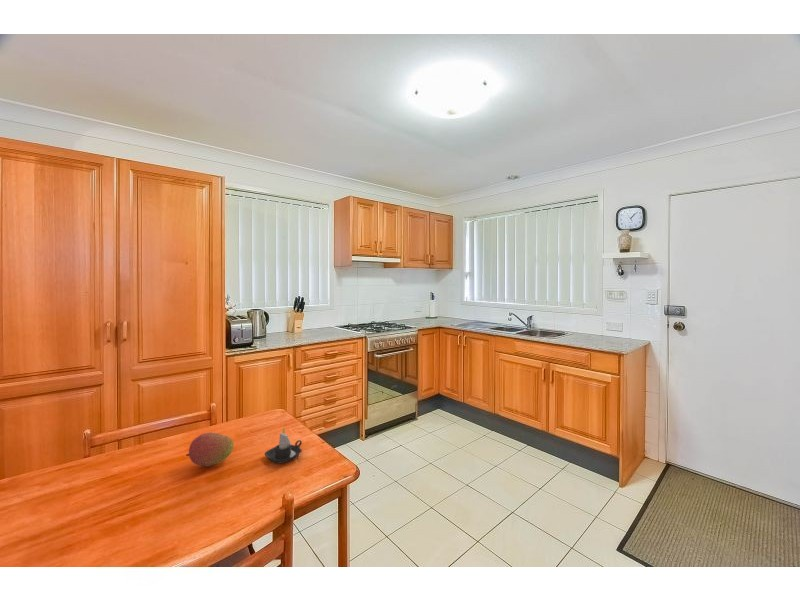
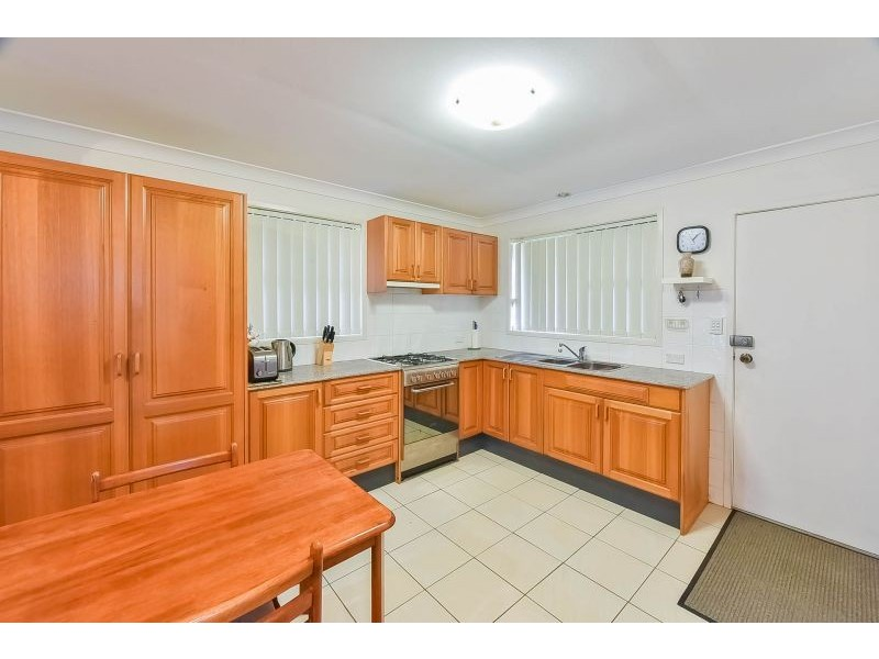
- candle [264,427,303,464]
- fruit [185,431,235,467]
